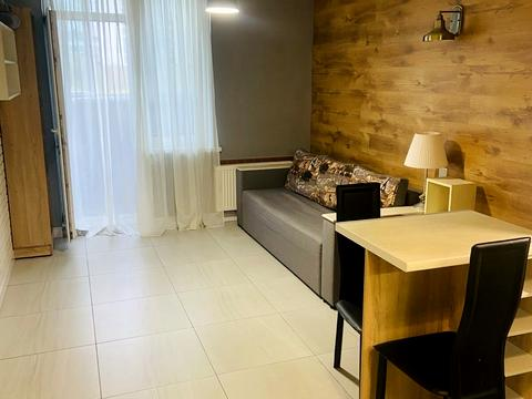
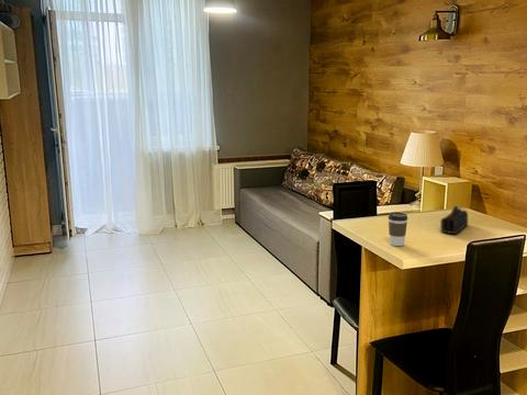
+ coffee cup [388,212,408,247]
+ pencil case [439,205,469,235]
